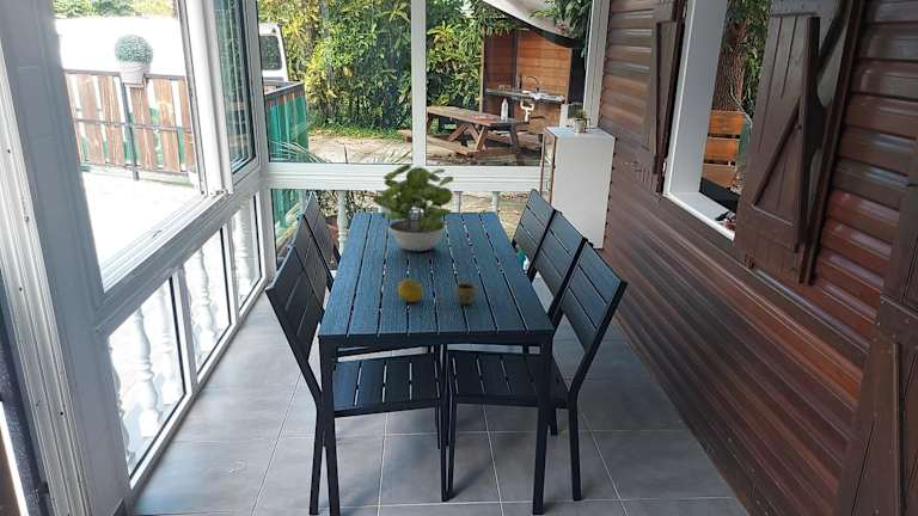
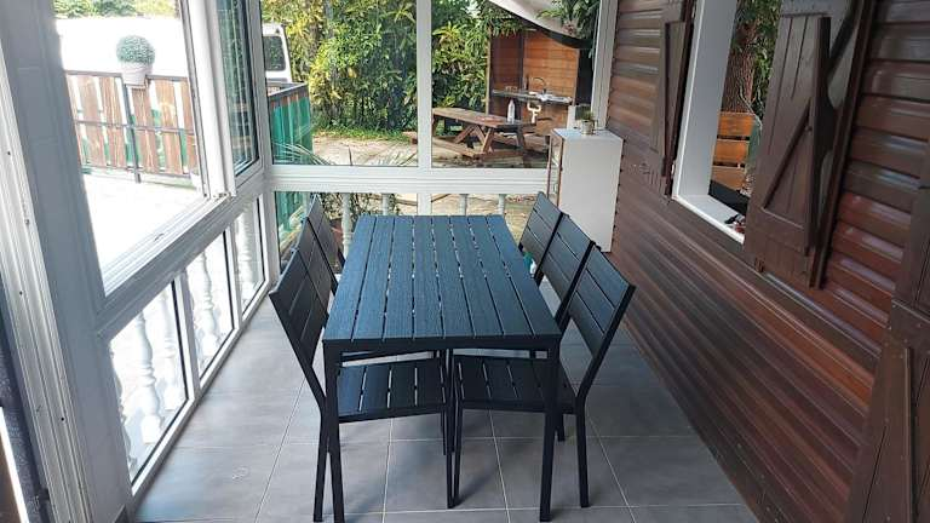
- fruit [397,277,424,303]
- potted plant [372,162,454,252]
- cup [454,282,478,306]
